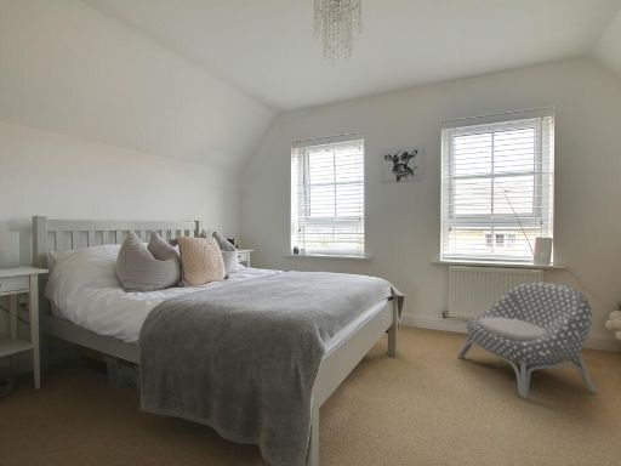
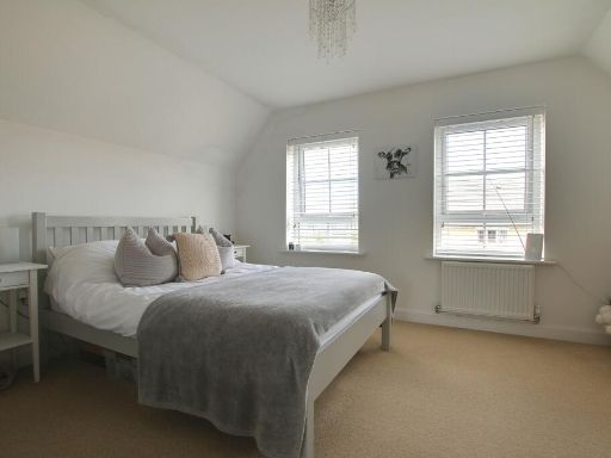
- armchair [457,280,597,399]
